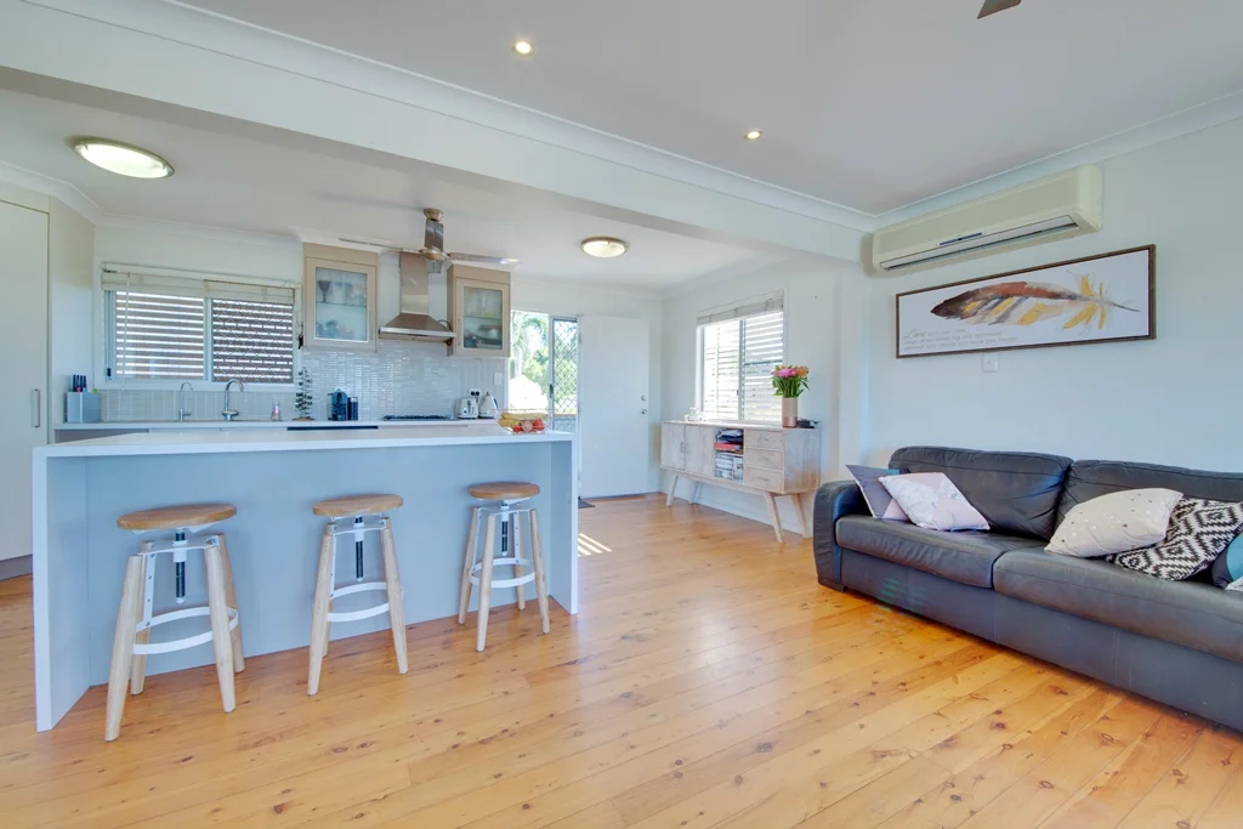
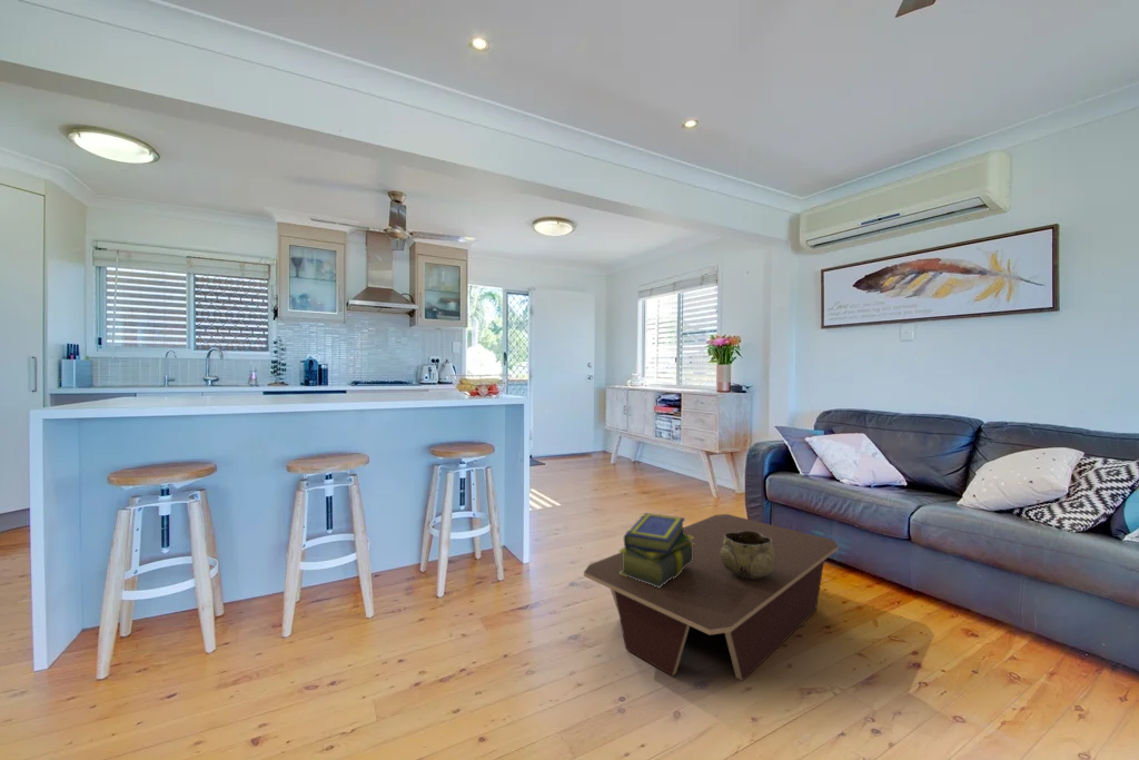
+ coffee table [583,513,840,682]
+ decorative bowl [720,531,776,579]
+ stack of books [618,512,694,588]
